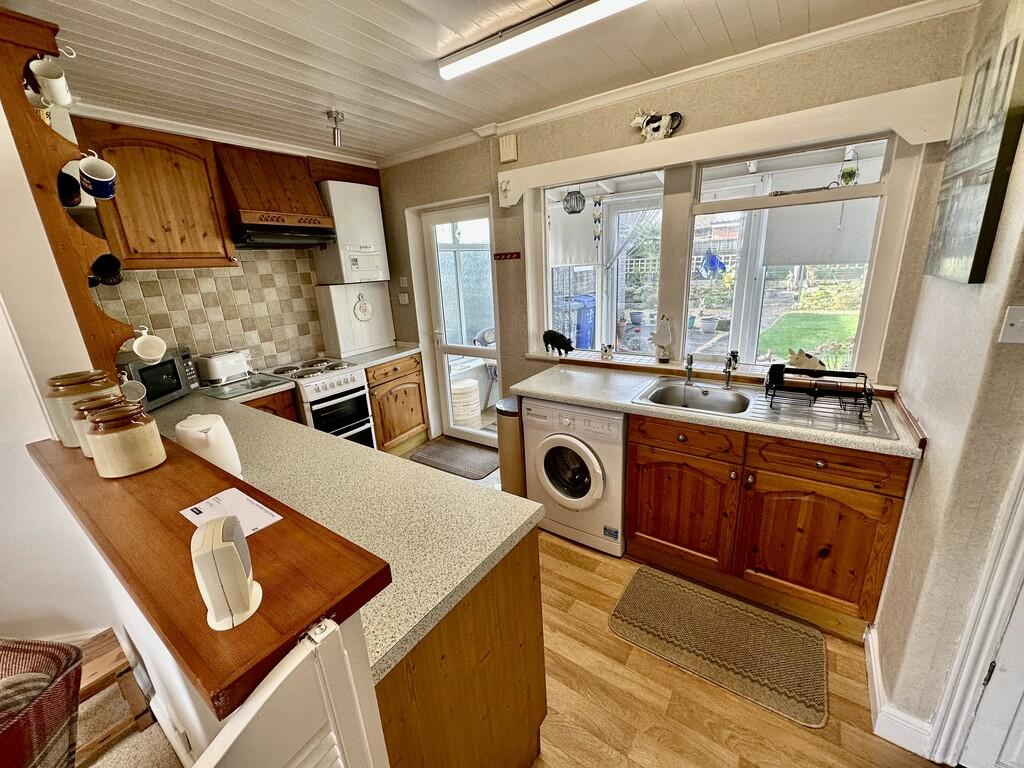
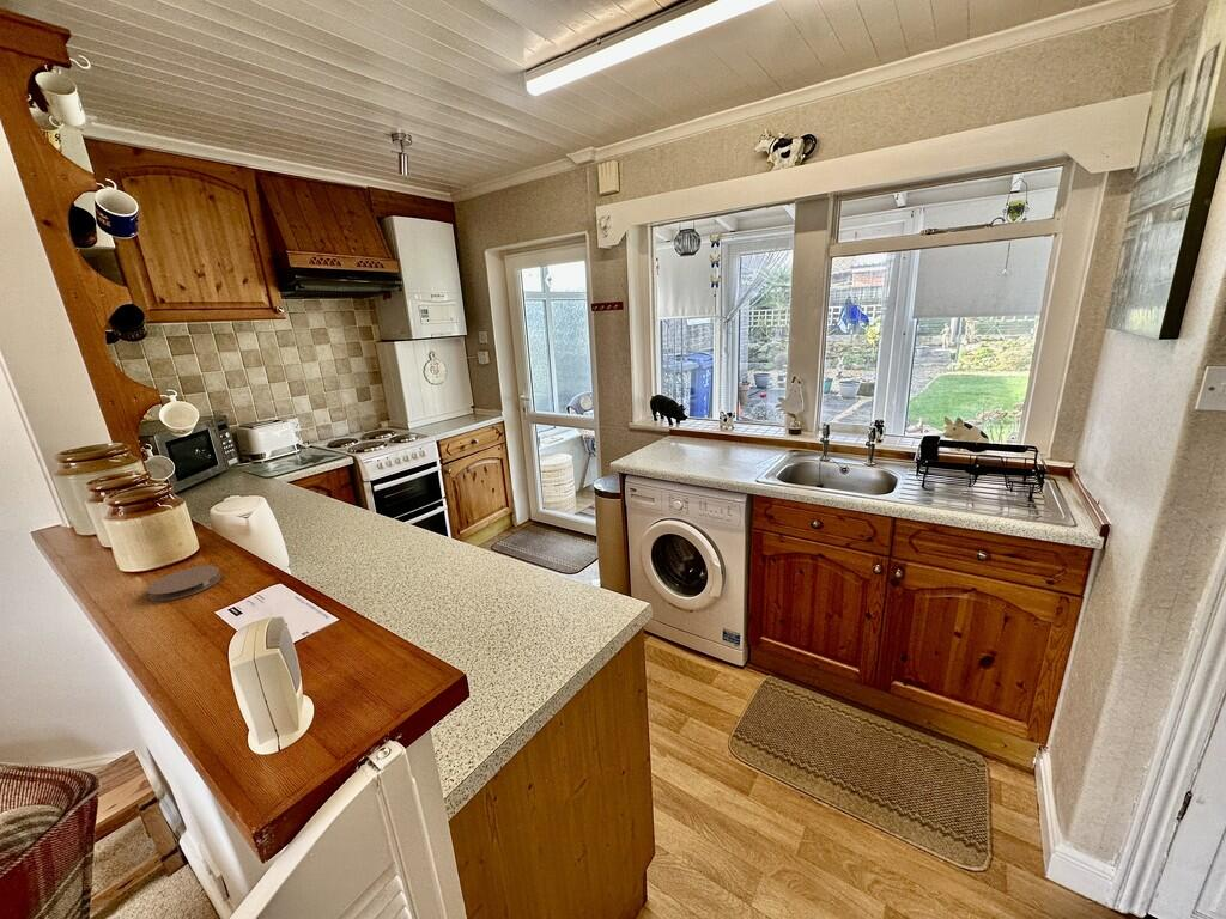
+ coaster [145,565,223,602]
